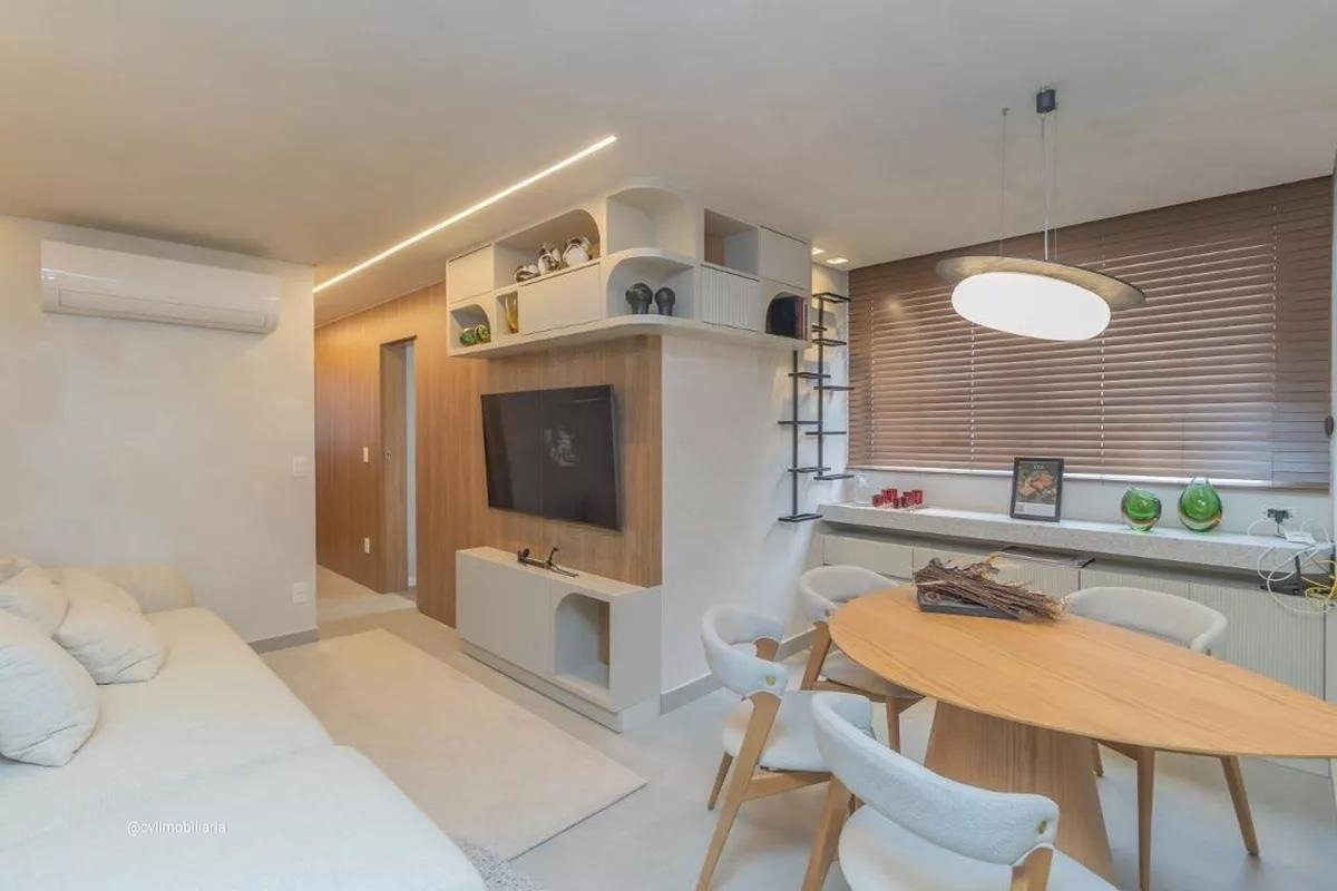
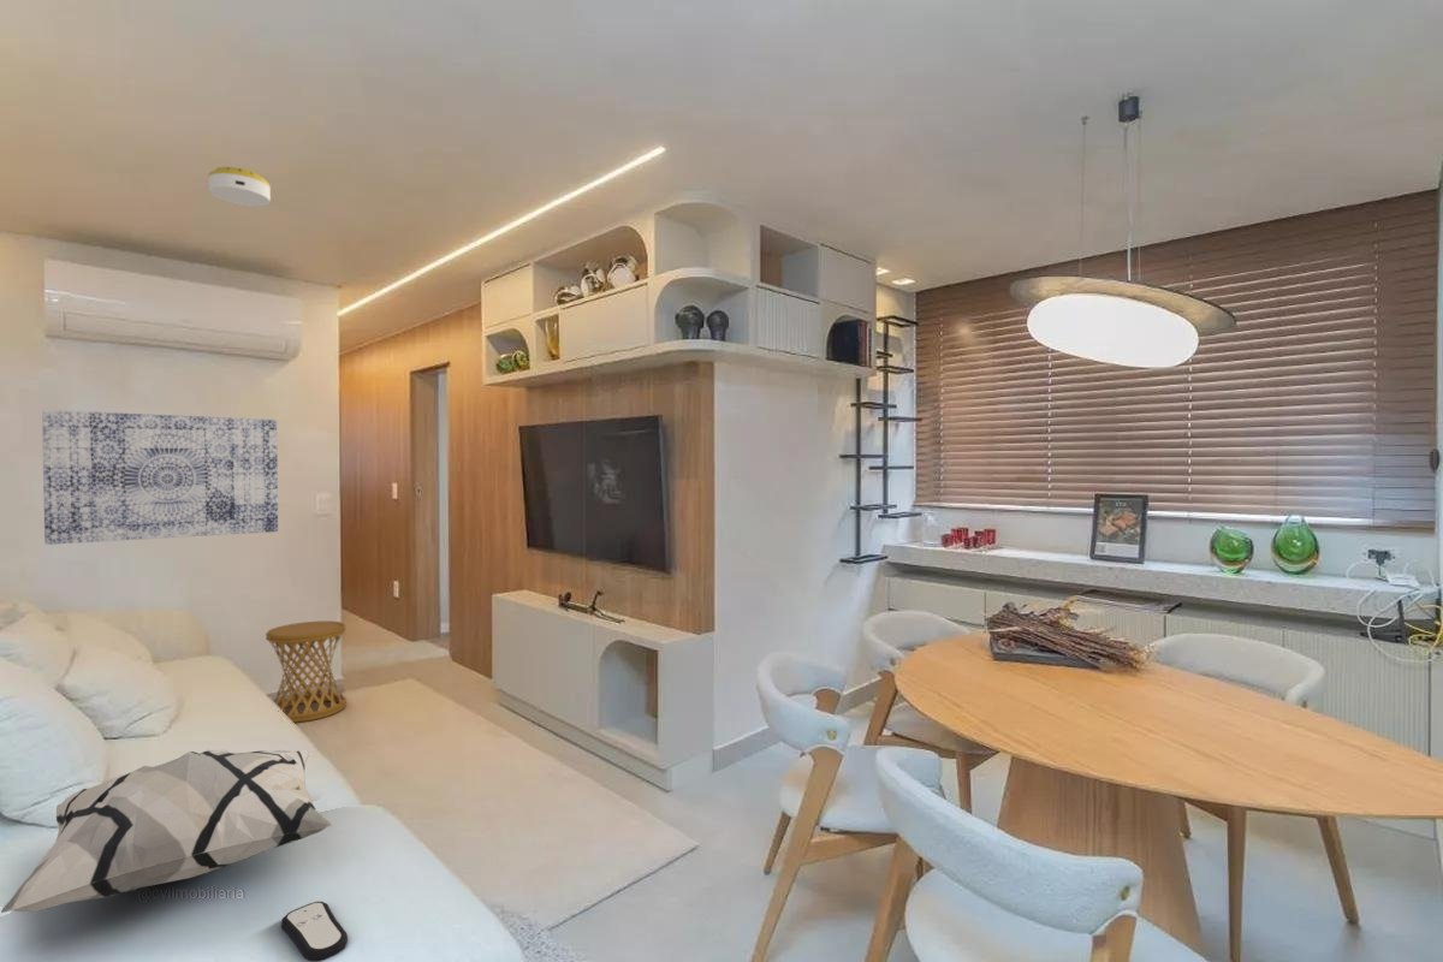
+ wall art [41,409,279,546]
+ smoke detector [208,166,272,208]
+ decorative pillow [0,749,334,914]
+ remote control [280,901,349,962]
+ side table [265,620,348,724]
